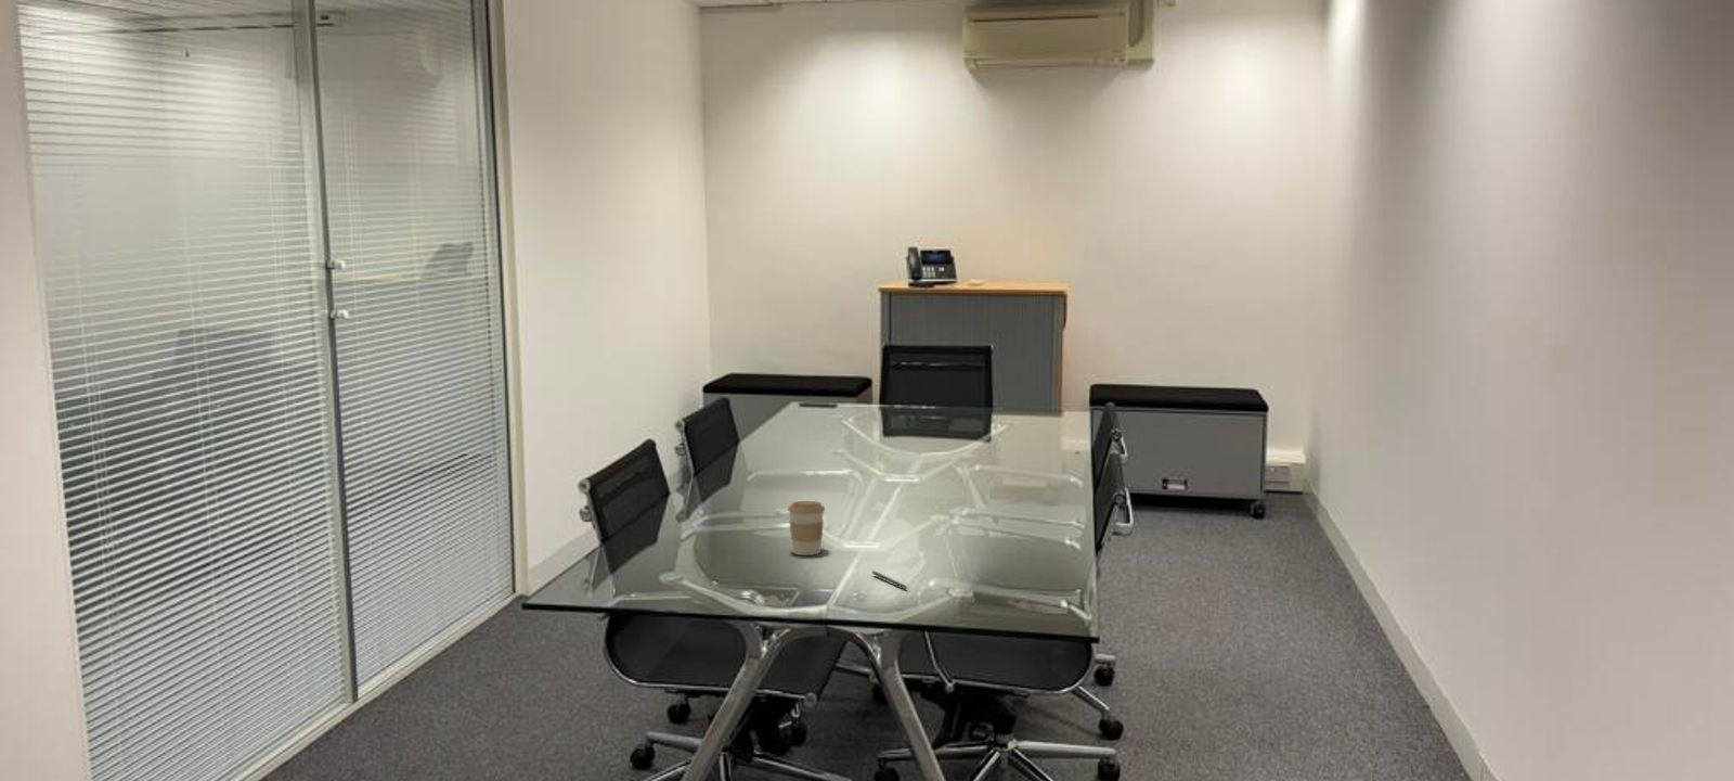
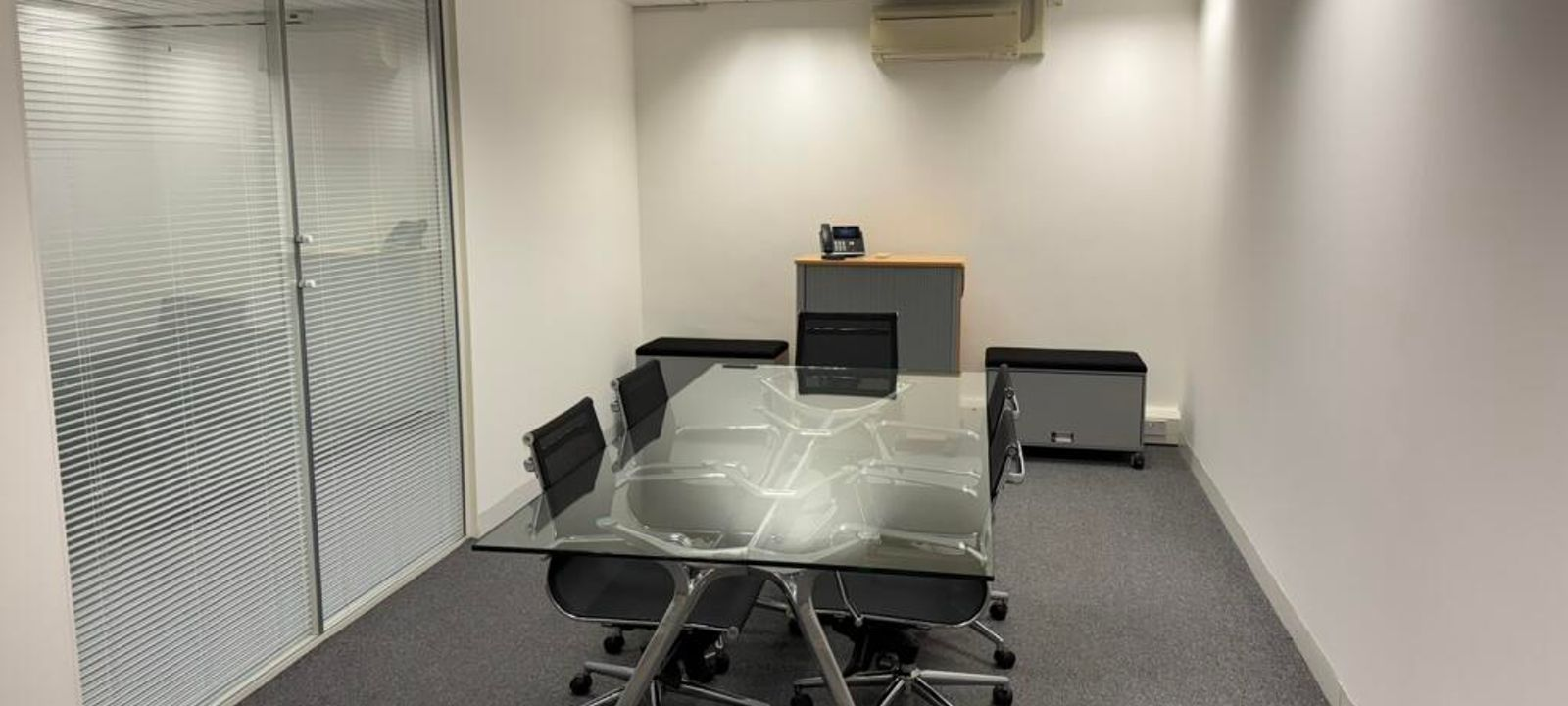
- coffee cup [786,500,826,556]
- pen [871,570,909,590]
